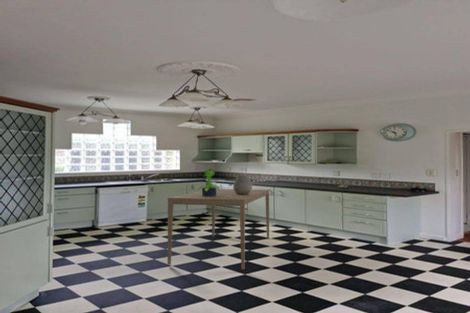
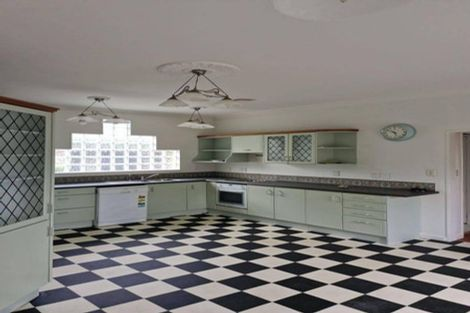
- ceramic pot [232,174,254,195]
- dining table [167,188,270,270]
- potted plant [196,168,221,196]
